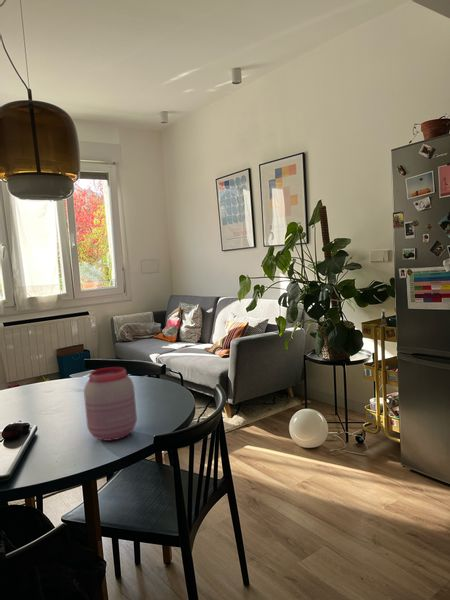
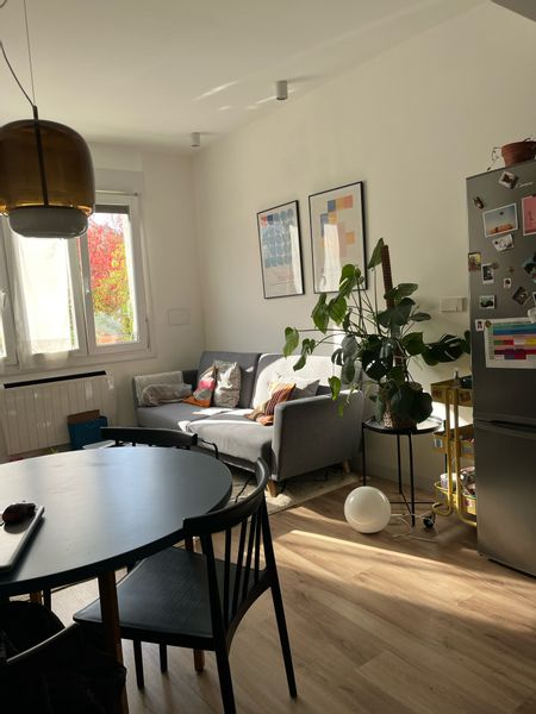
- jar [83,366,138,442]
